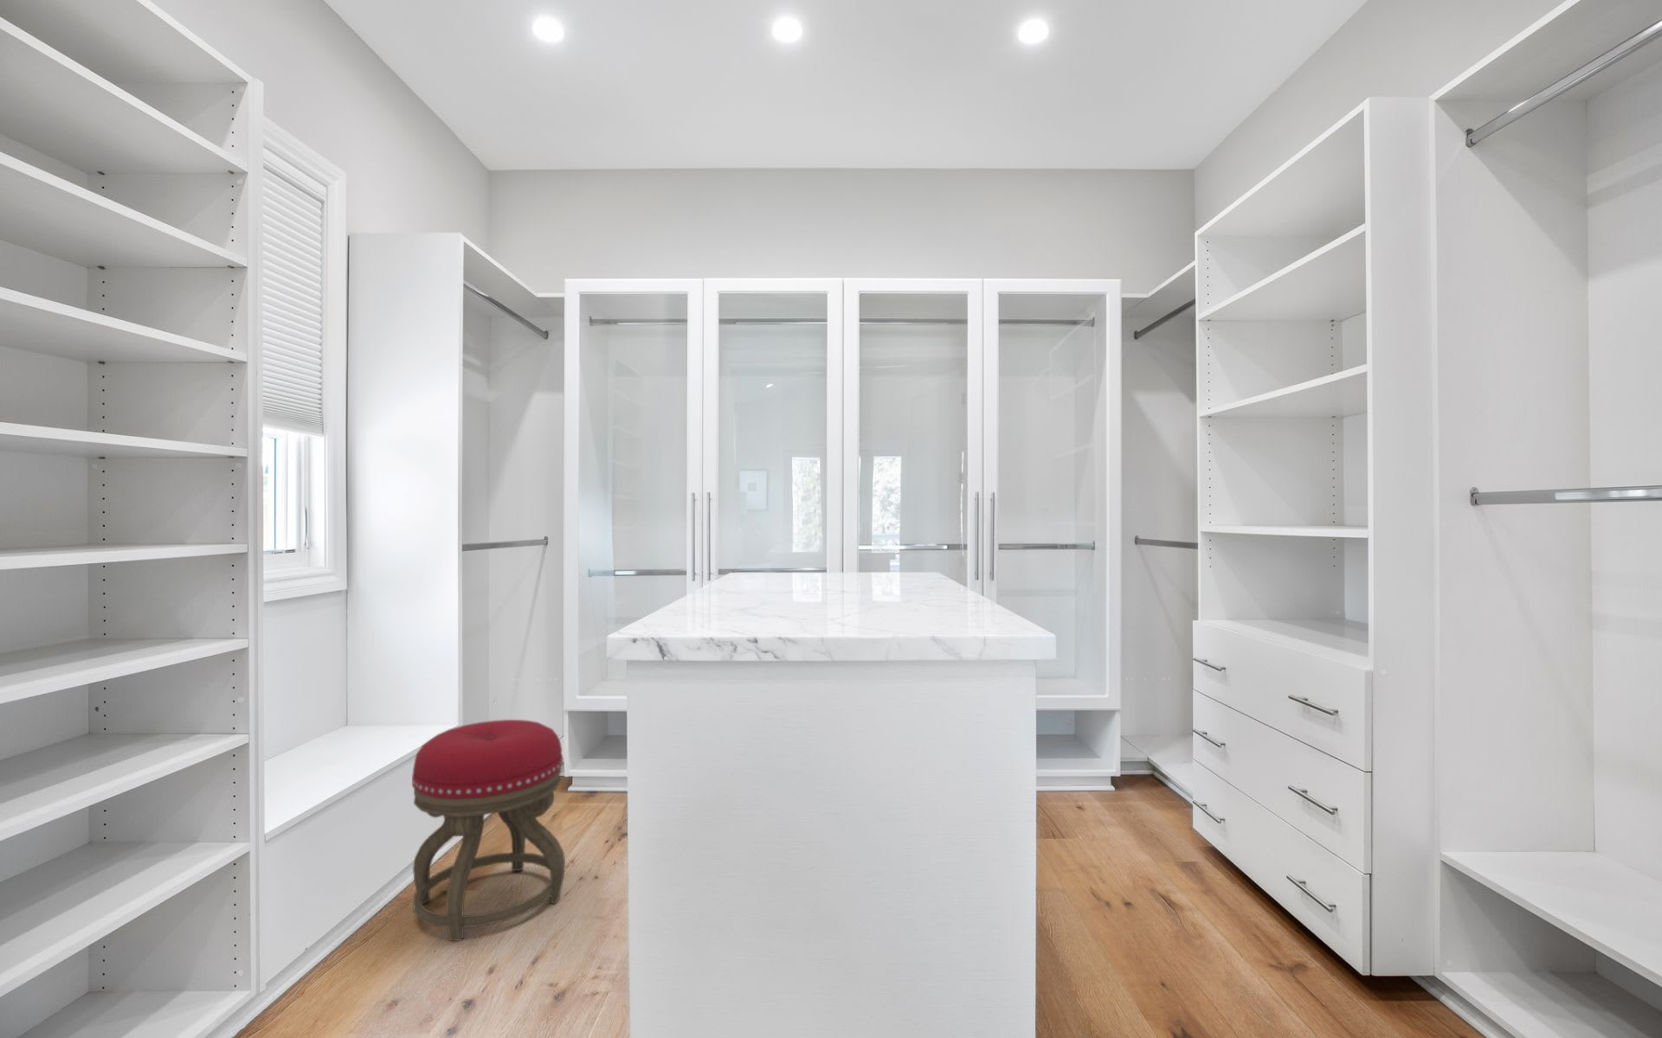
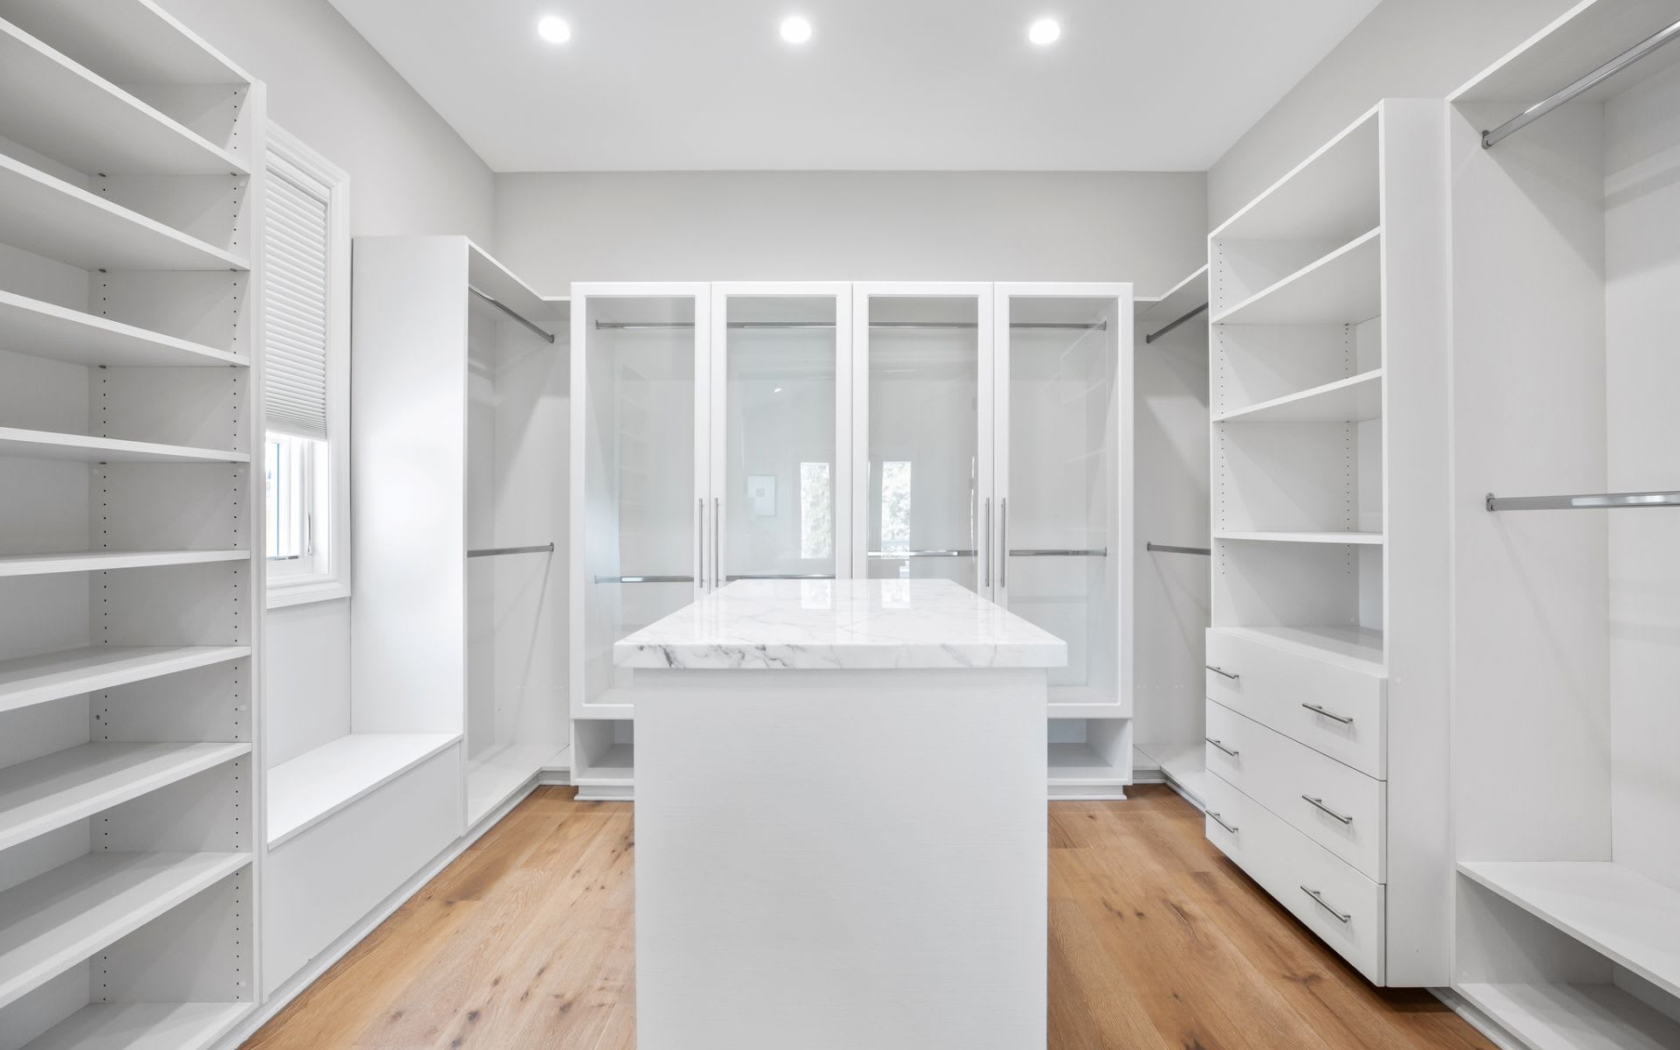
- stool [412,719,566,942]
